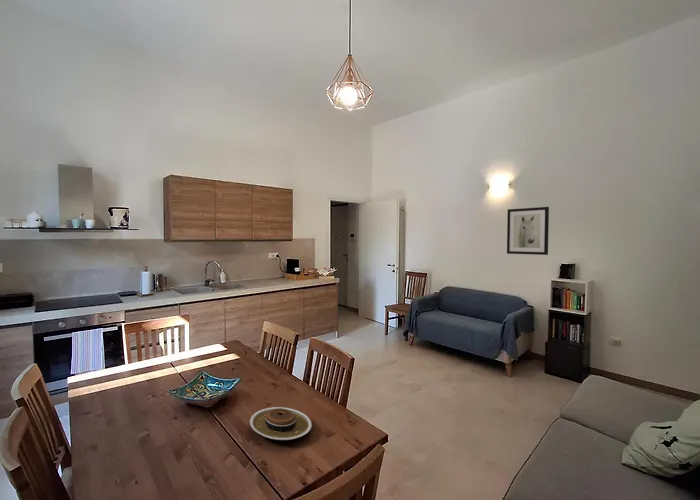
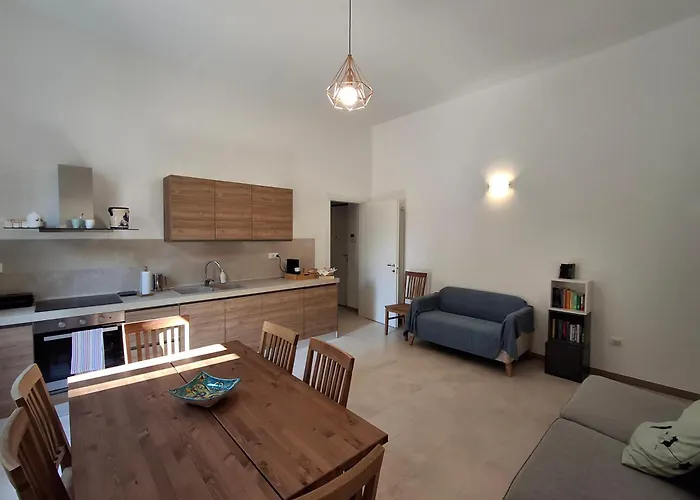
- wall art [506,206,550,256]
- plate [249,406,312,441]
